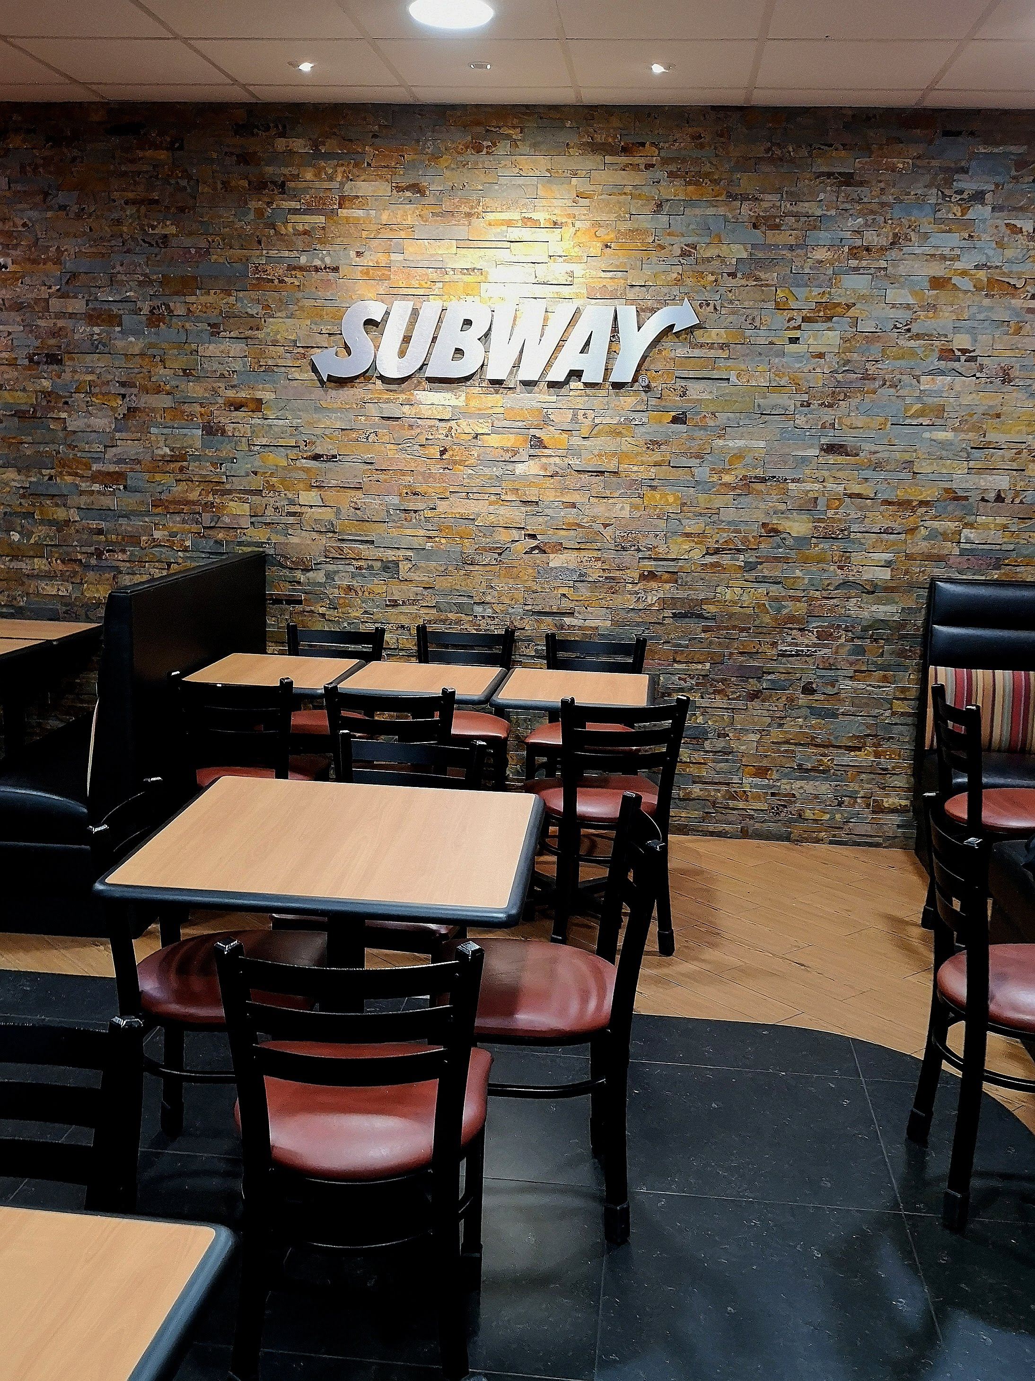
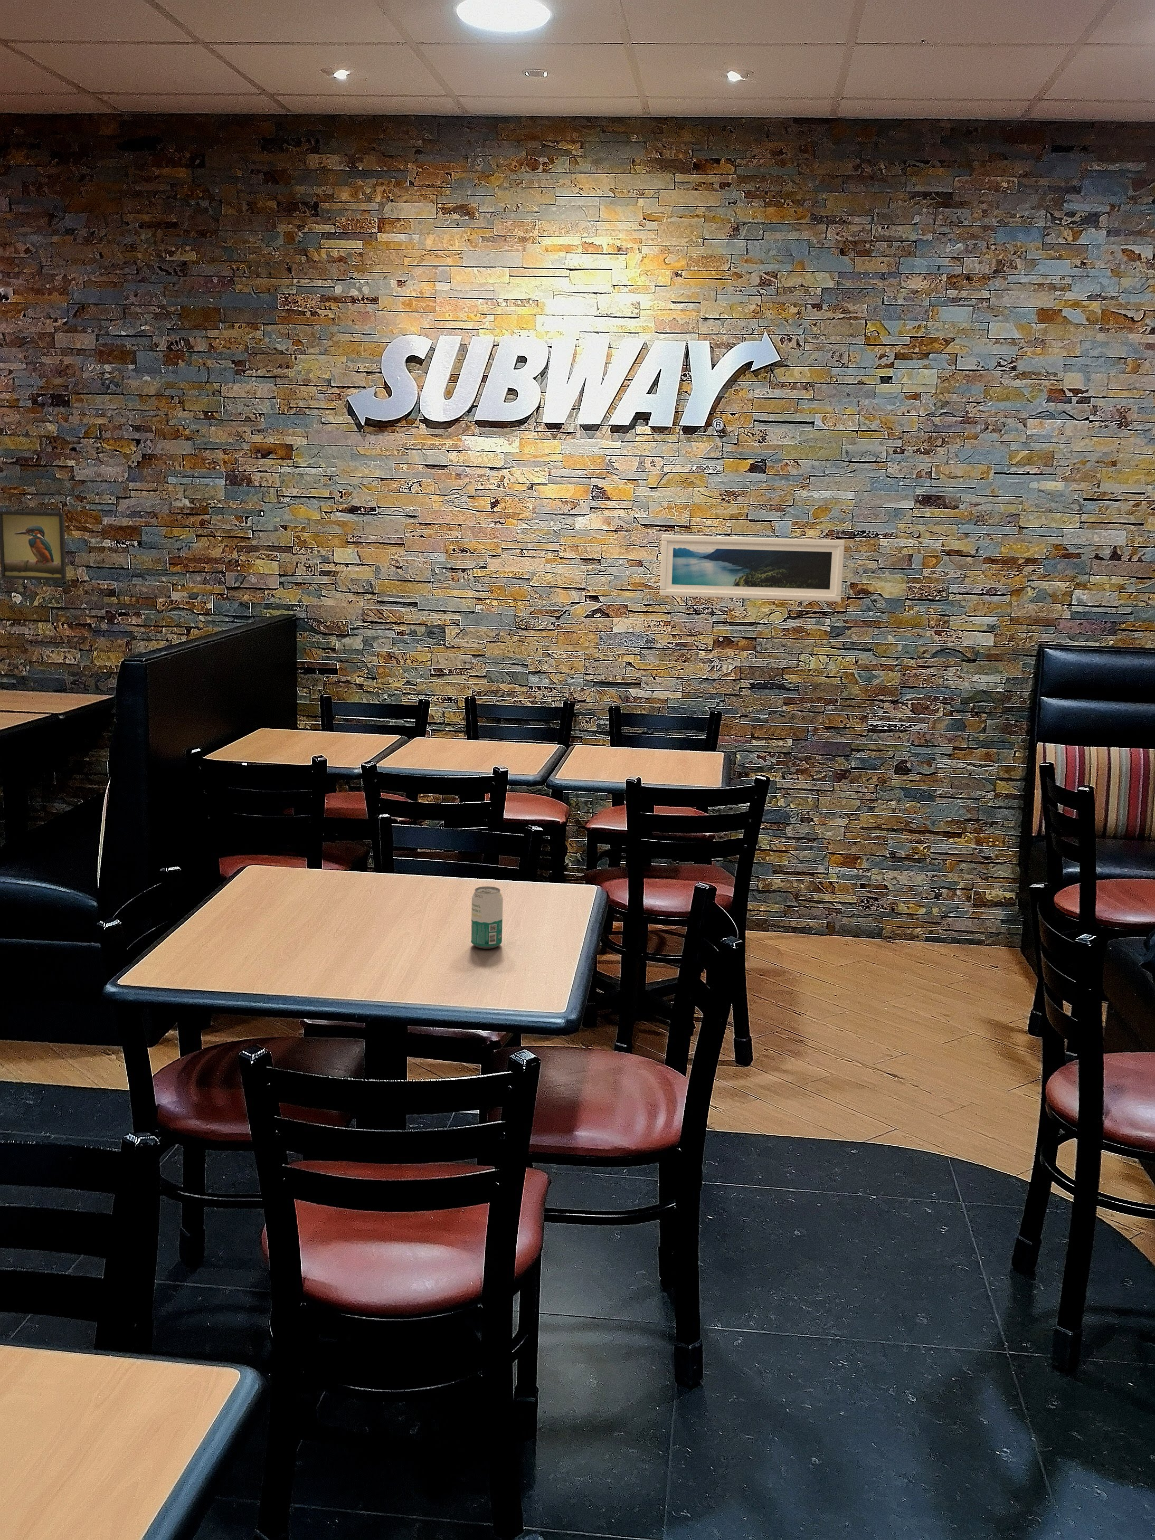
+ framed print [0,511,67,581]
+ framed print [659,535,846,603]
+ beverage can [471,886,503,949]
